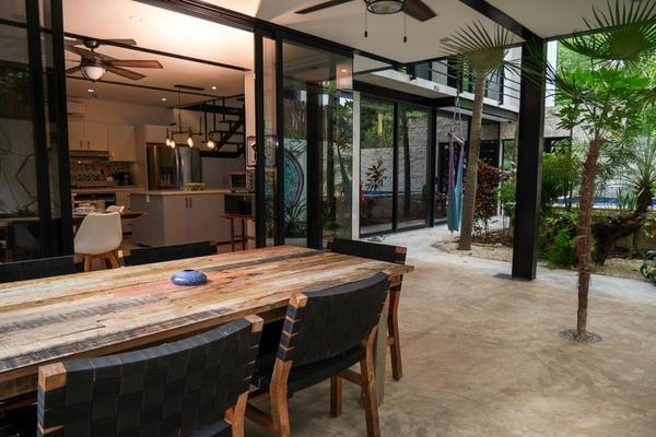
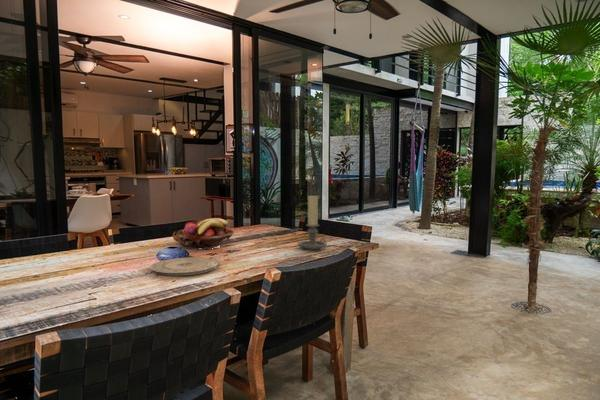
+ fruit basket [171,217,235,249]
+ plate [149,256,220,277]
+ candle holder [297,195,328,251]
